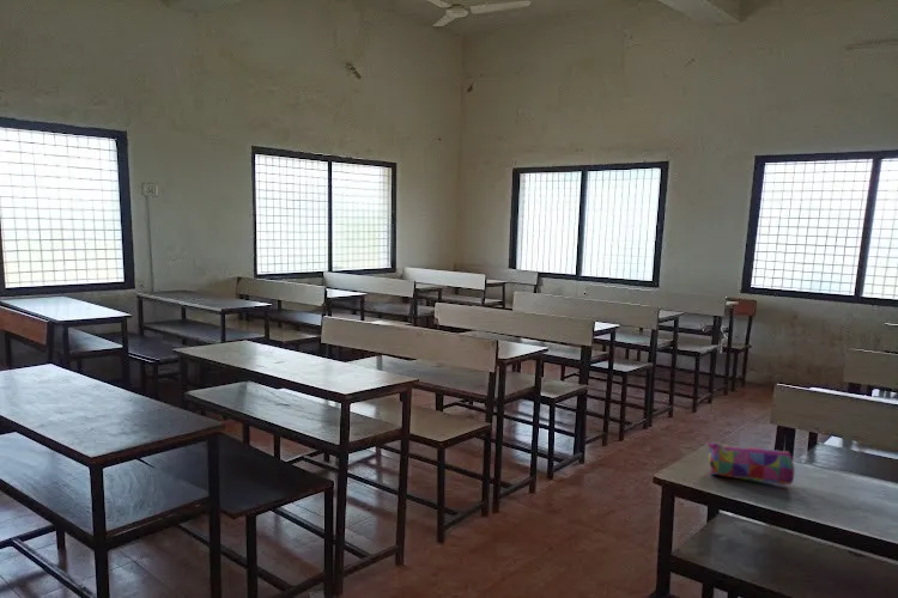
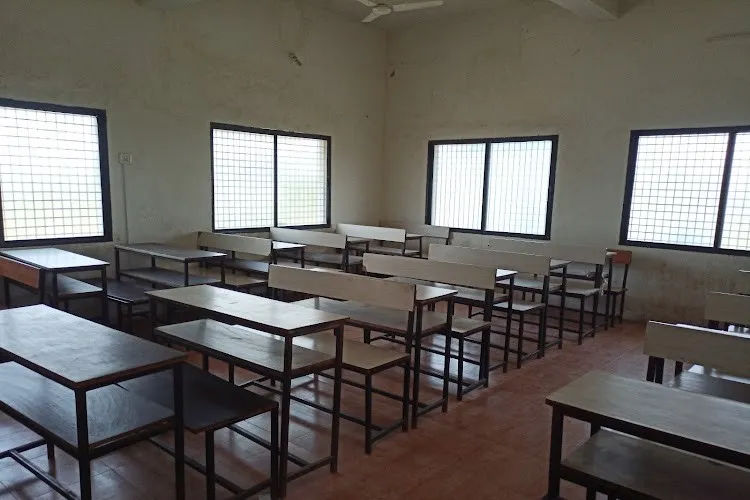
- pencil case [706,440,796,486]
